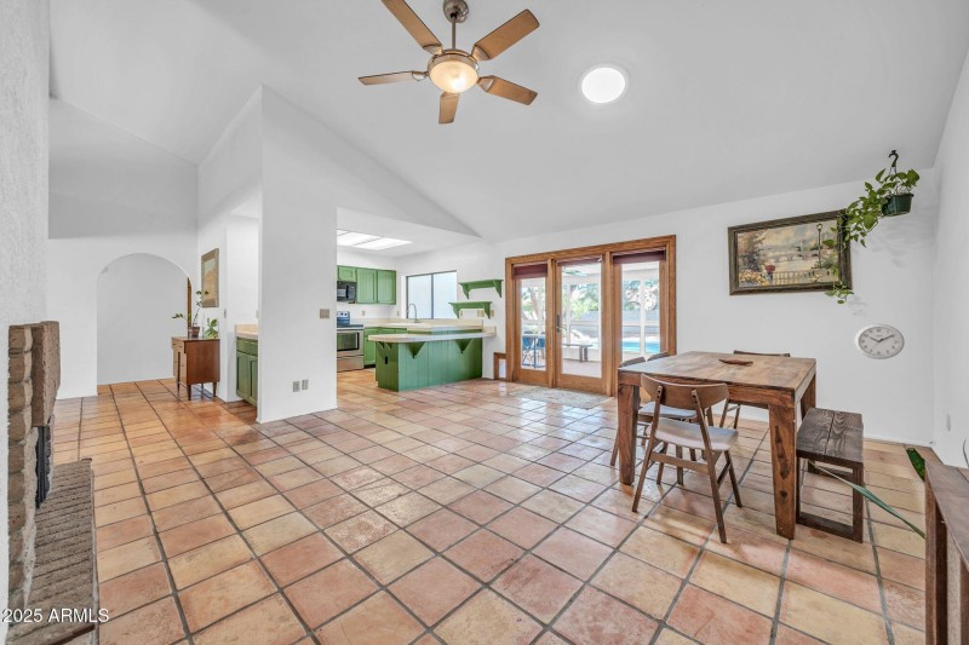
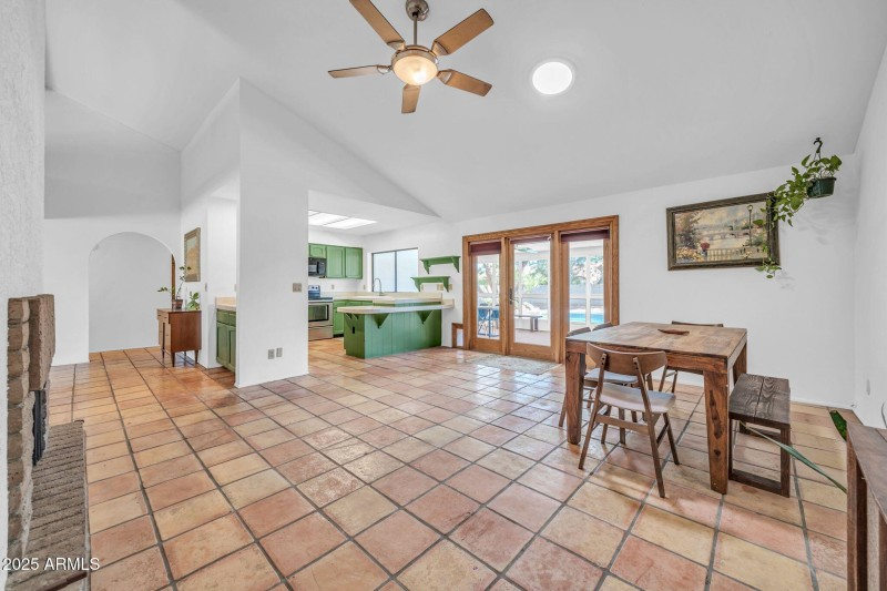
- wall clock [854,323,906,361]
